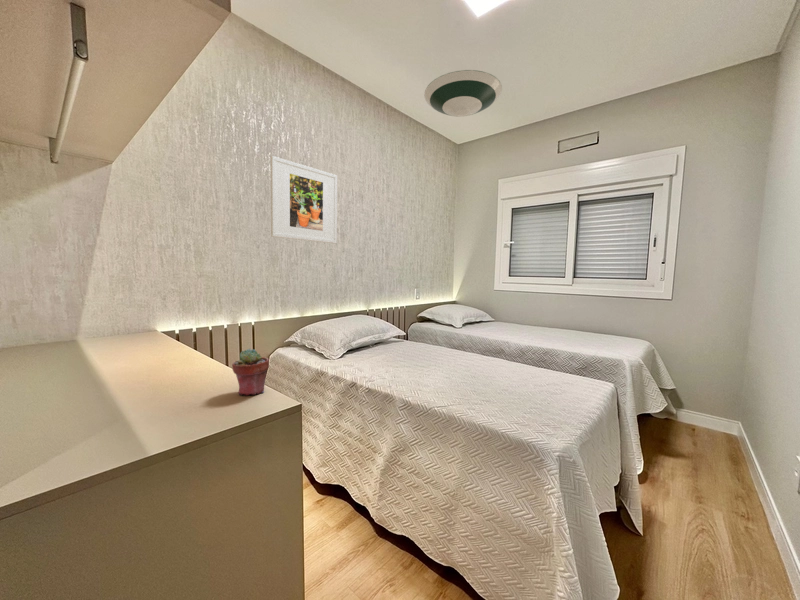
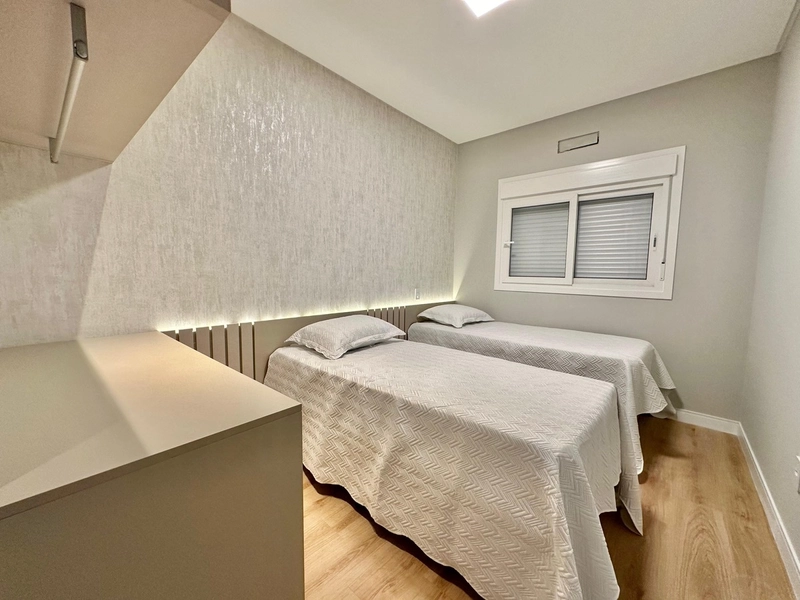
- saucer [423,69,503,118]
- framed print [270,155,338,244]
- potted succulent [231,348,270,396]
